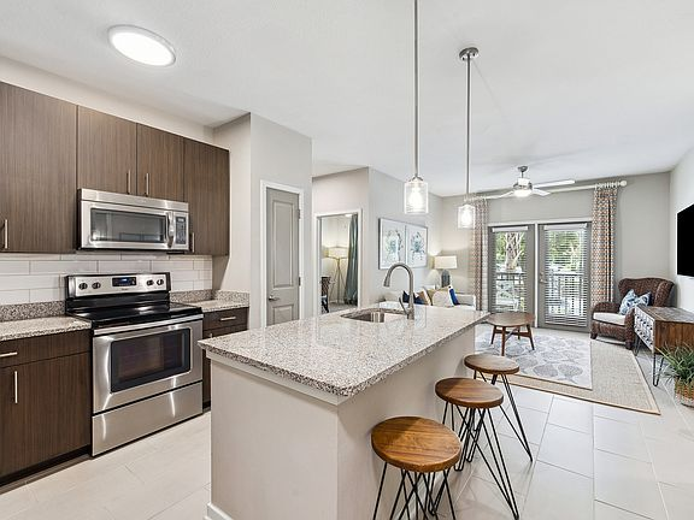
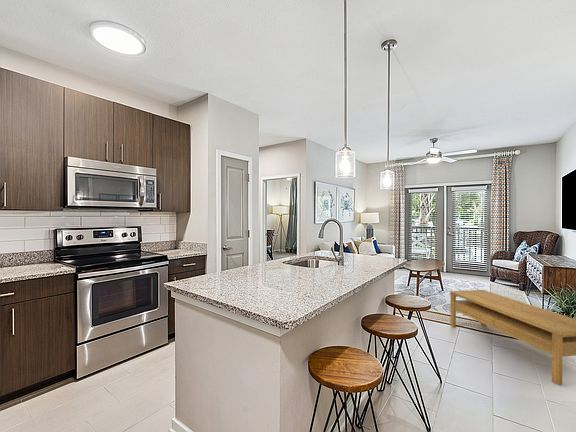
+ coffee table [449,289,576,386]
